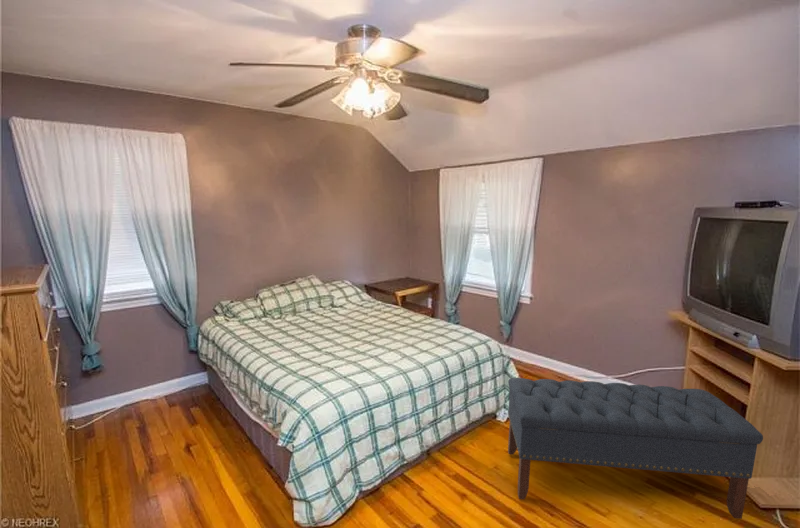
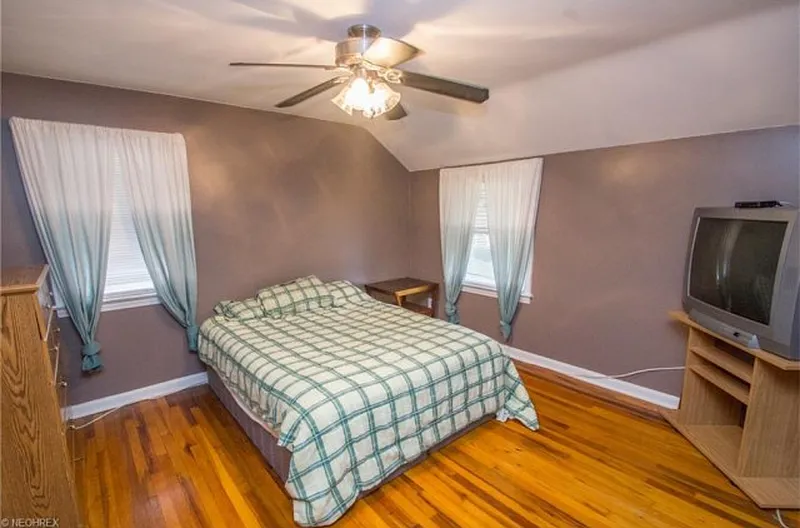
- bench [507,377,764,520]
